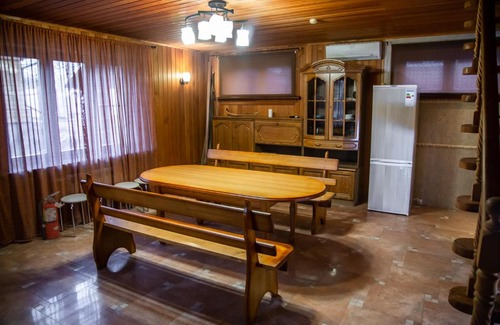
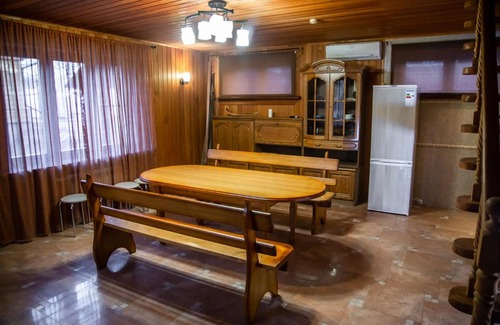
- fire extinguisher [38,190,65,240]
